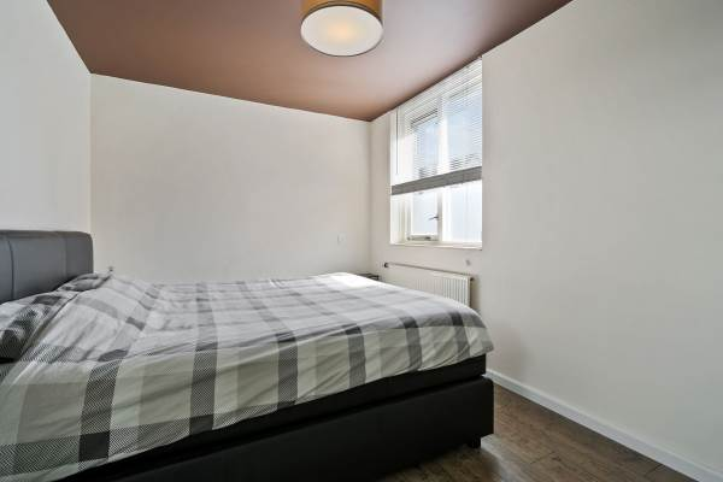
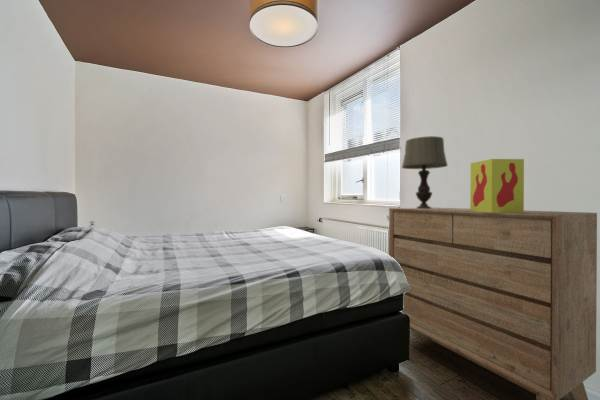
+ table lamp [401,135,449,209]
+ dresser [388,206,598,400]
+ decorative box [469,158,525,213]
